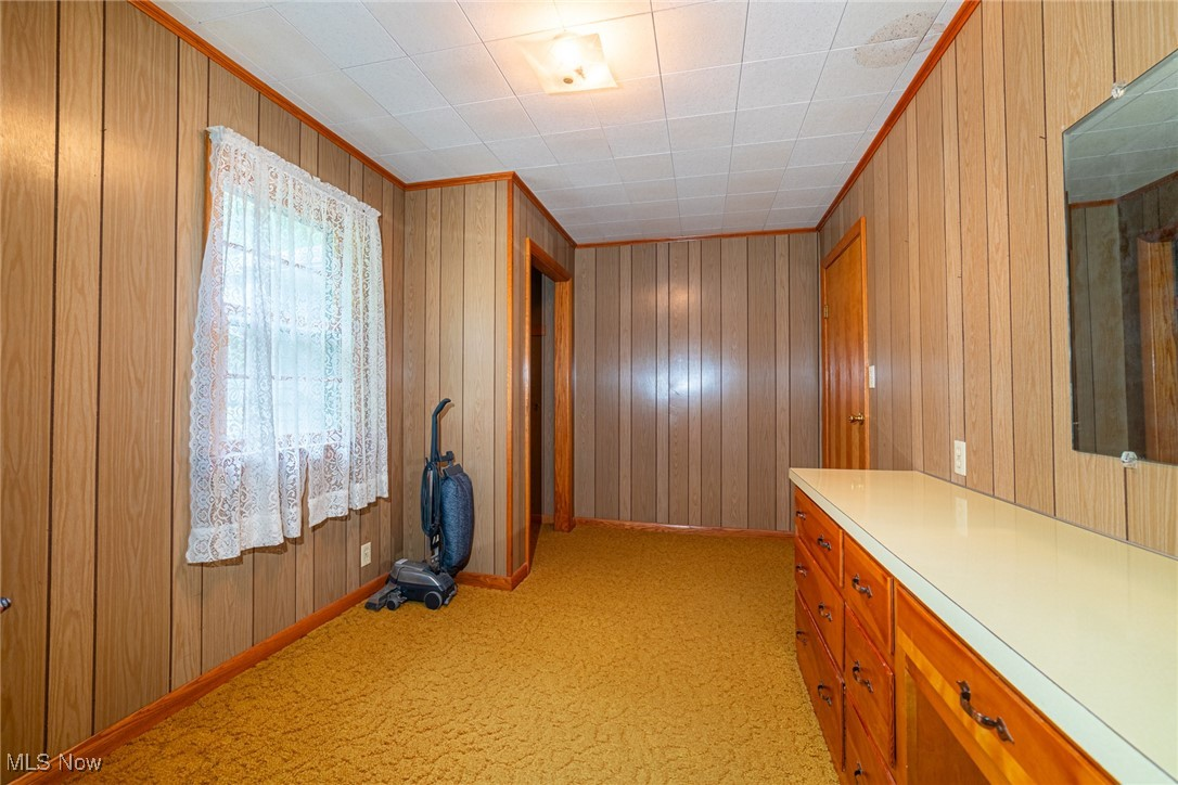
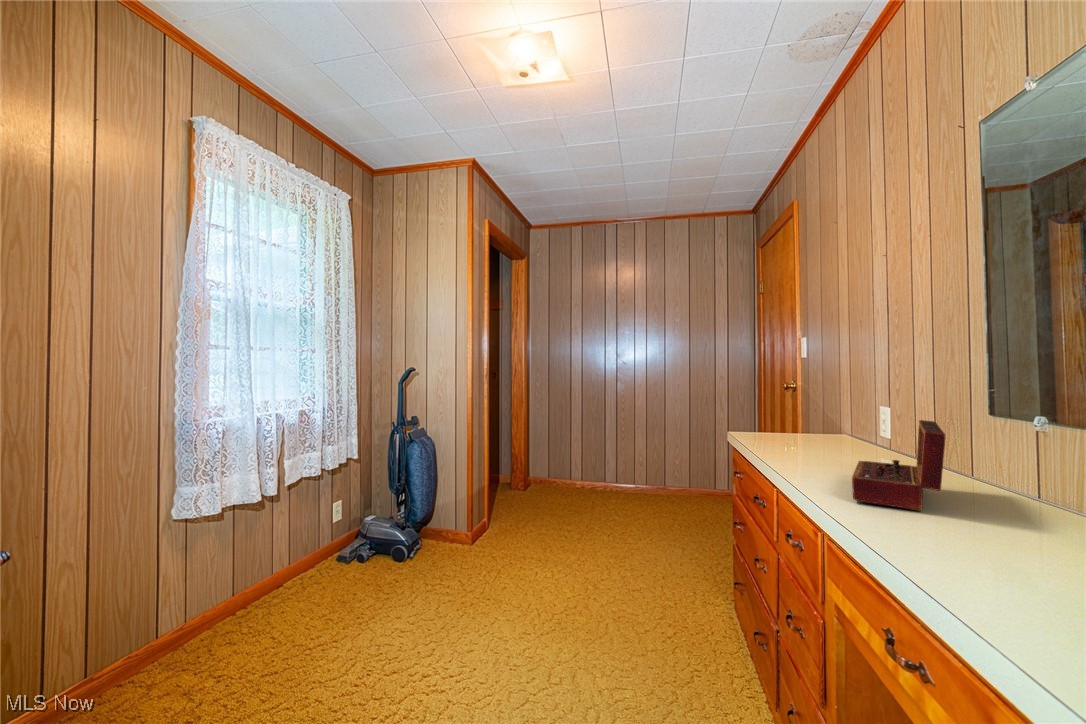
+ wooden box [851,419,946,512]
